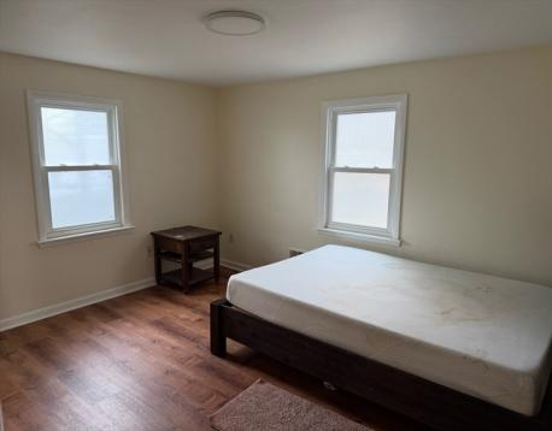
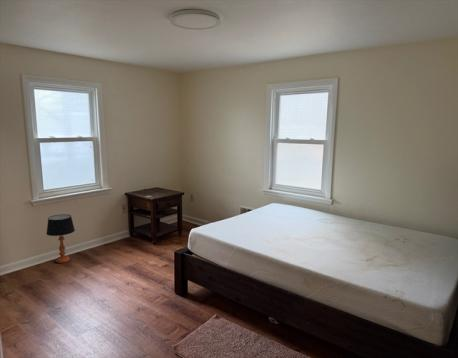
+ table lamp [45,213,76,264]
